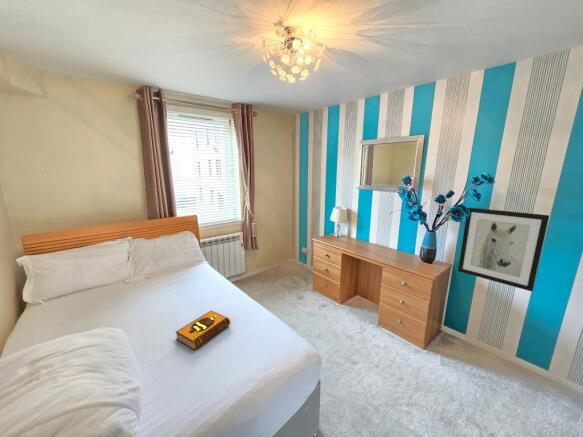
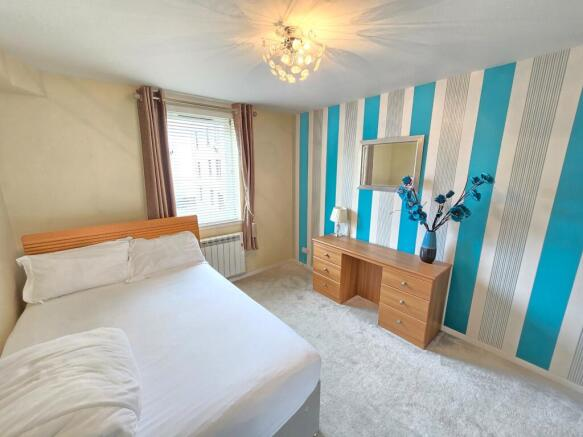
- wall art [457,207,550,292]
- hardback book [174,310,231,351]
